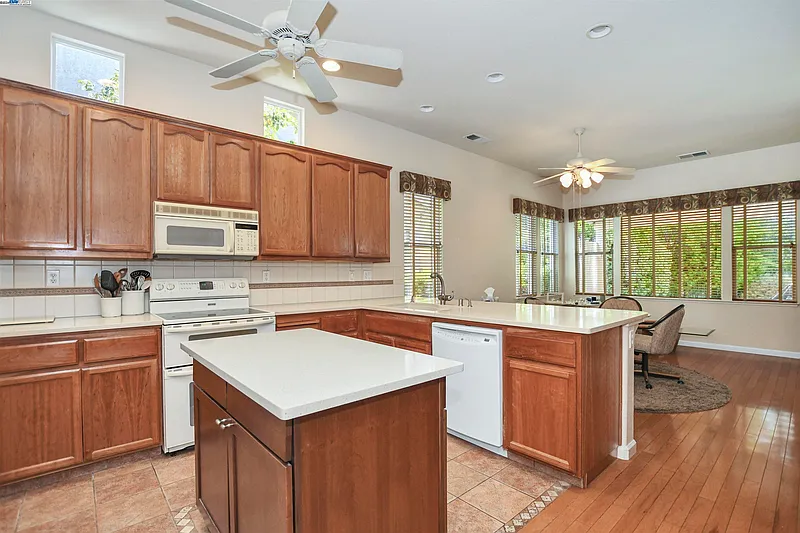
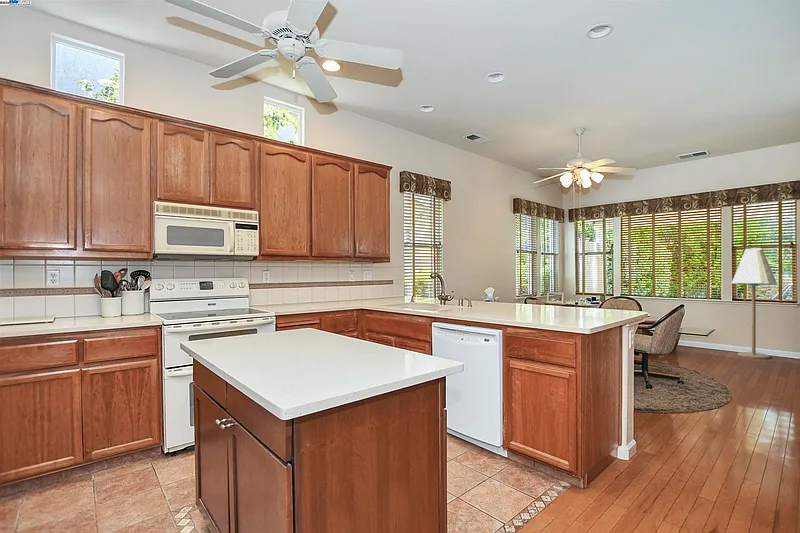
+ floor lamp [731,247,778,360]
